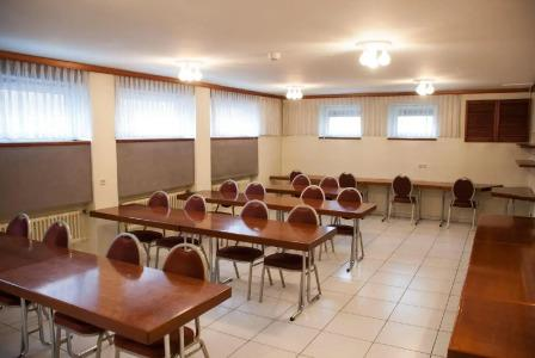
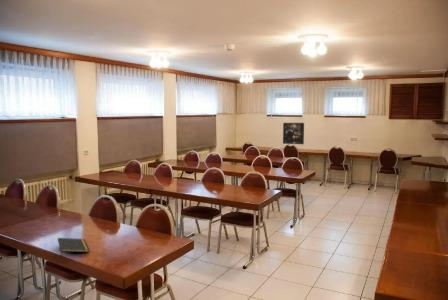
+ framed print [282,122,305,145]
+ notepad [57,237,91,258]
